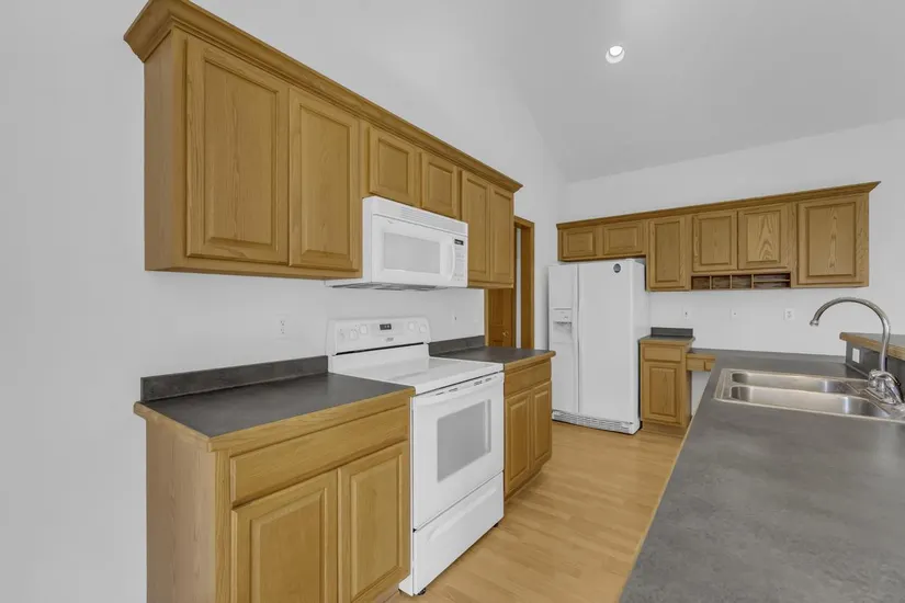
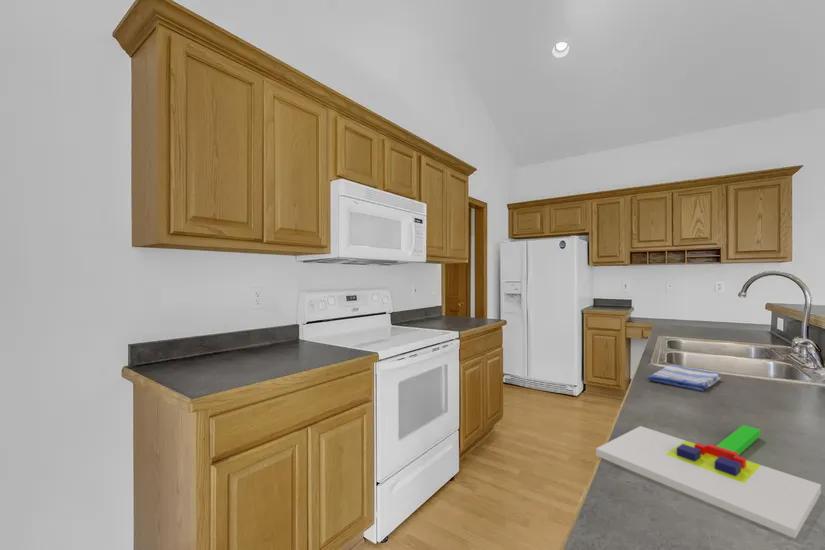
+ dish towel [647,364,723,392]
+ chopping board [595,424,822,539]
